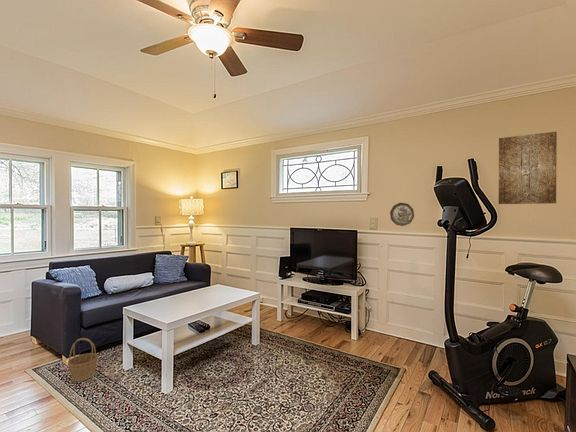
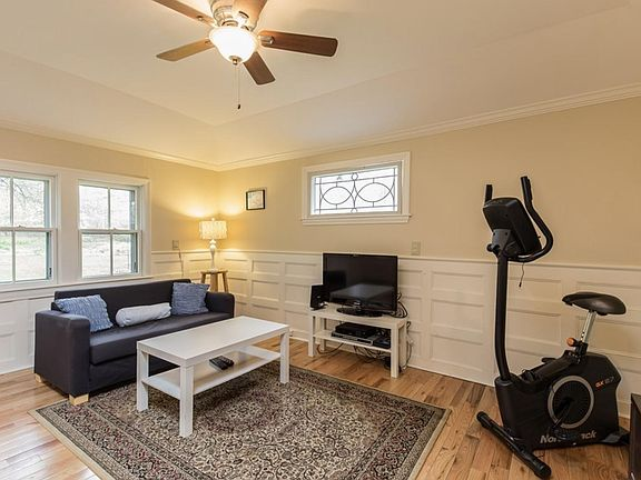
- basket [67,337,99,382]
- wall art [498,131,558,205]
- decorative plate [389,202,415,227]
